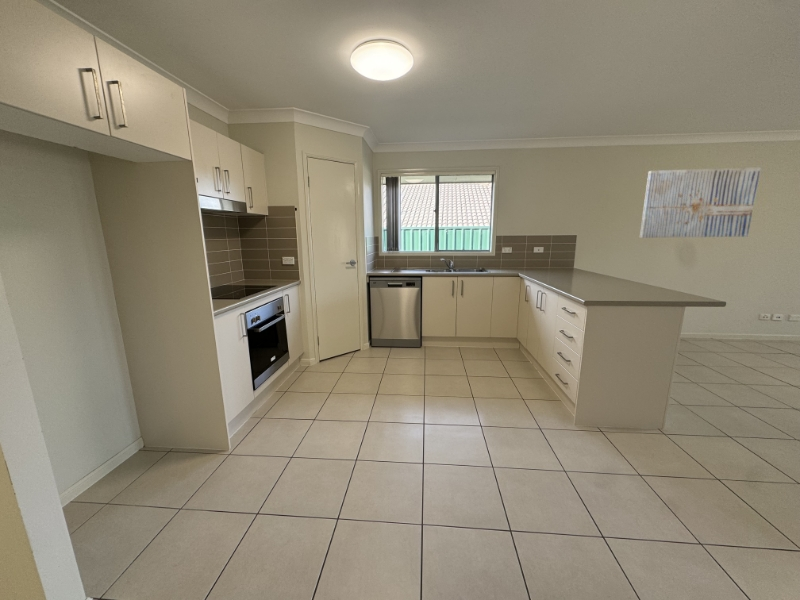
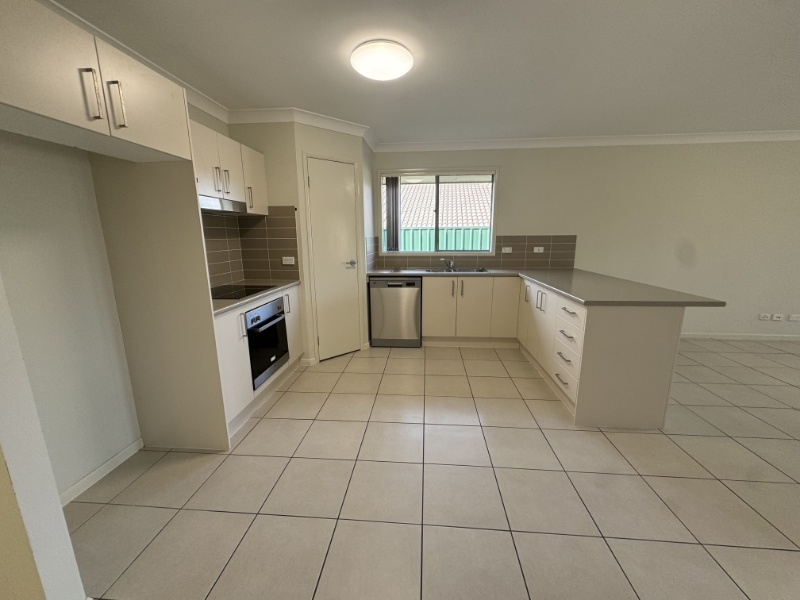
- wall art [639,166,762,239]
